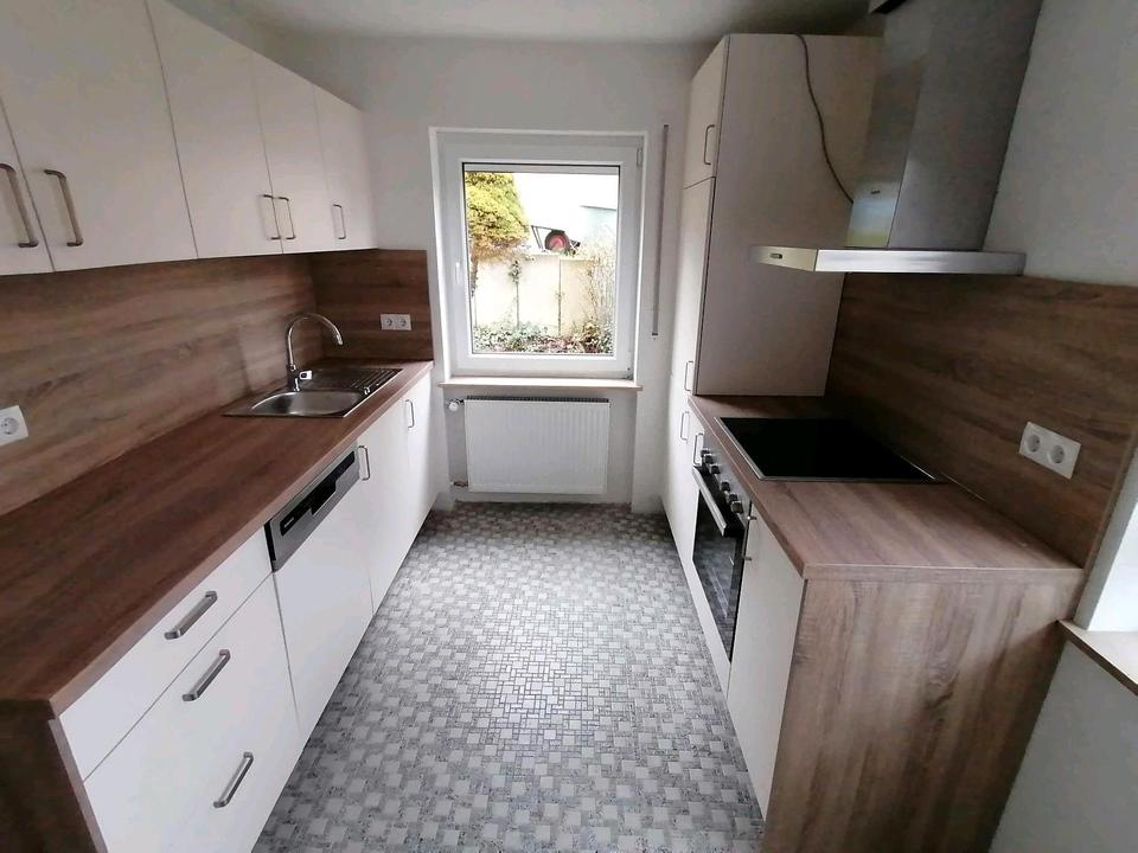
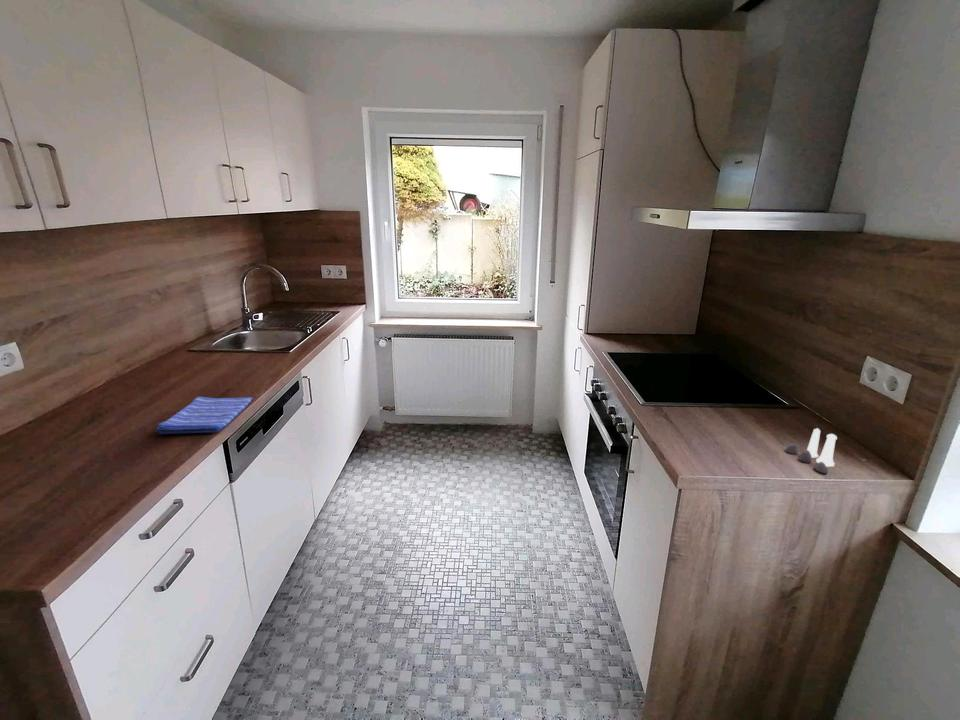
+ salt and pepper shaker set [783,427,838,474]
+ dish towel [155,396,254,435]
